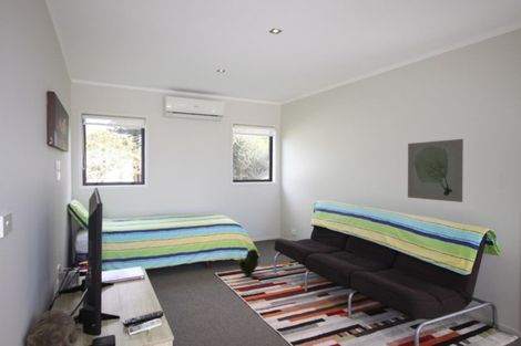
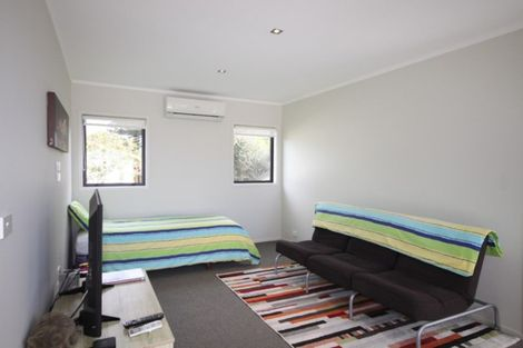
- cactus [238,248,259,276]
- wall art [407,138,464,203]
